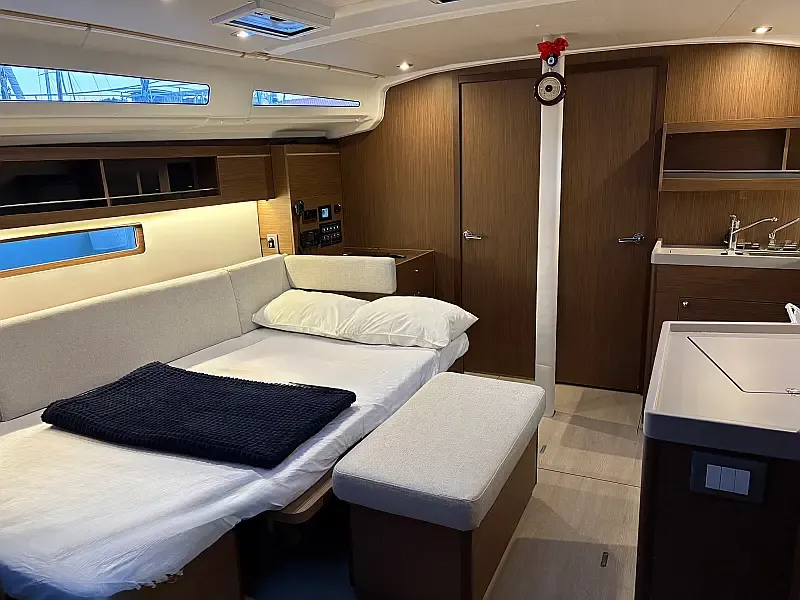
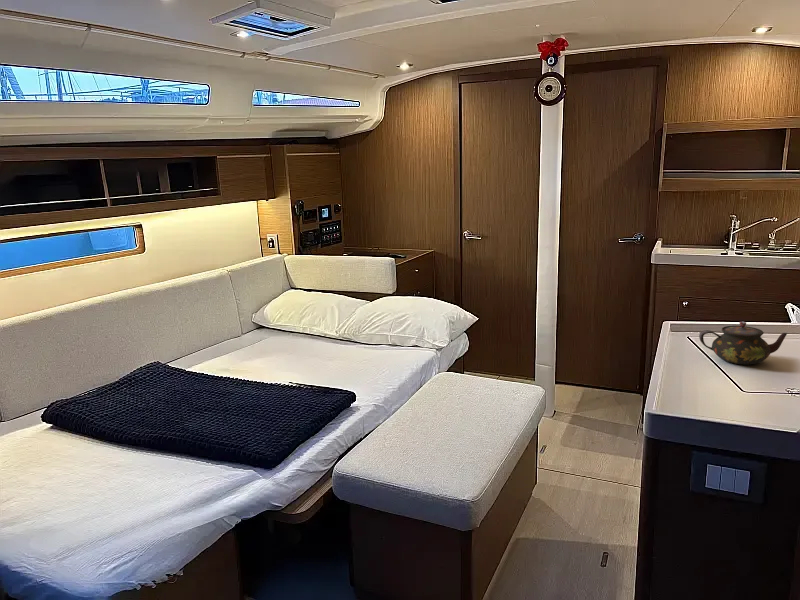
+ teapot [698,321,790,366]
